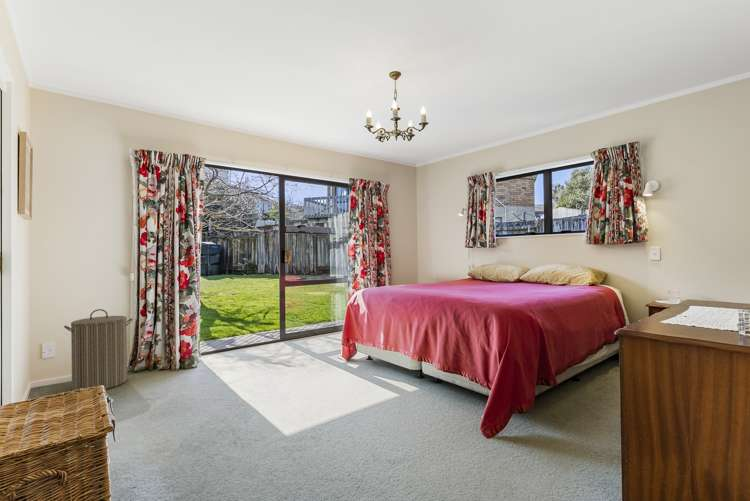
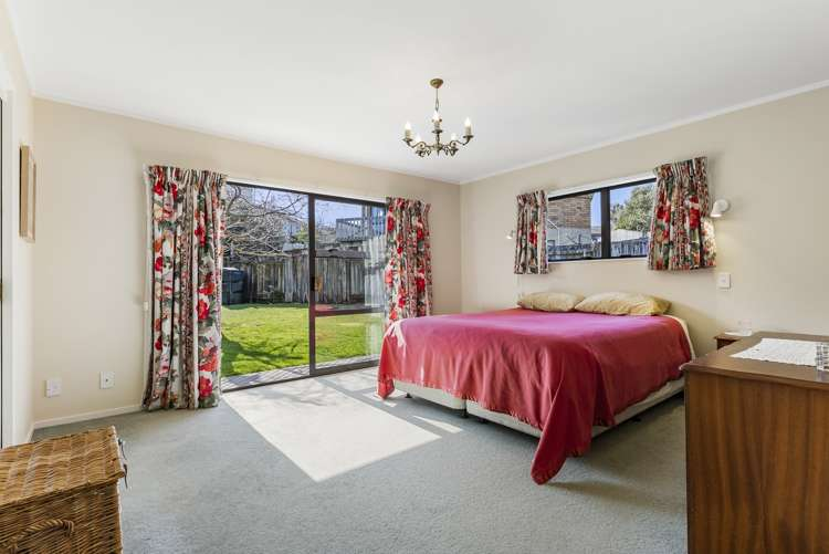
- laundry hamper [63,308,134,391]
